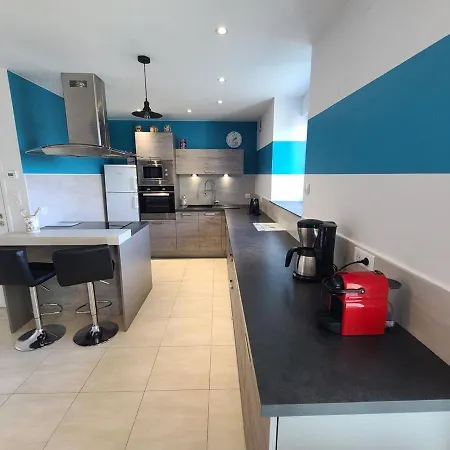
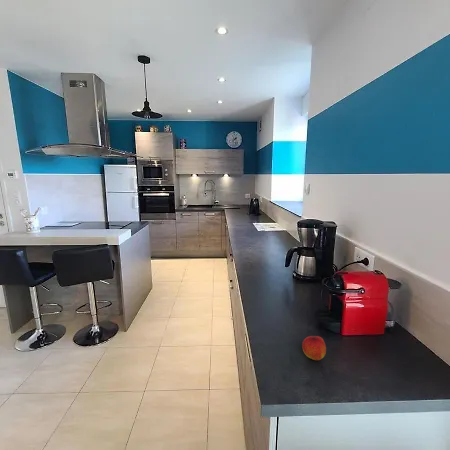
+ peach [301,335,327,361]
